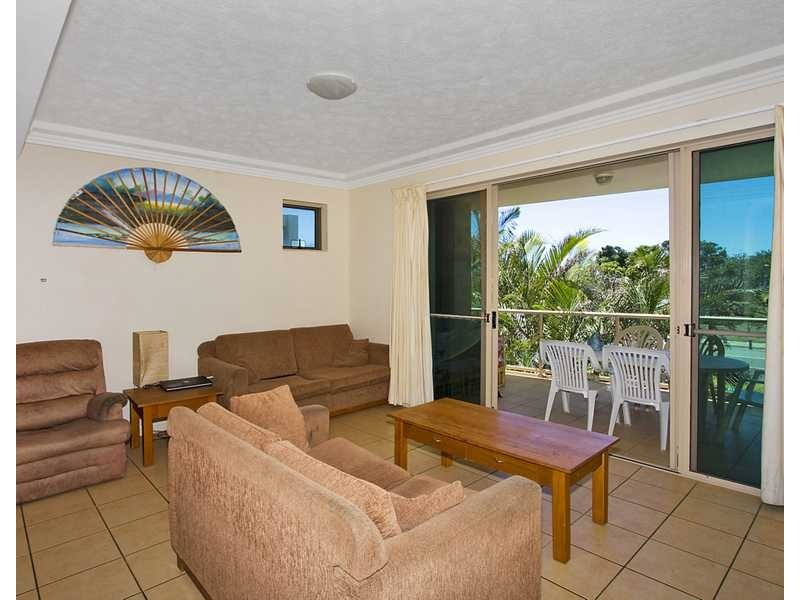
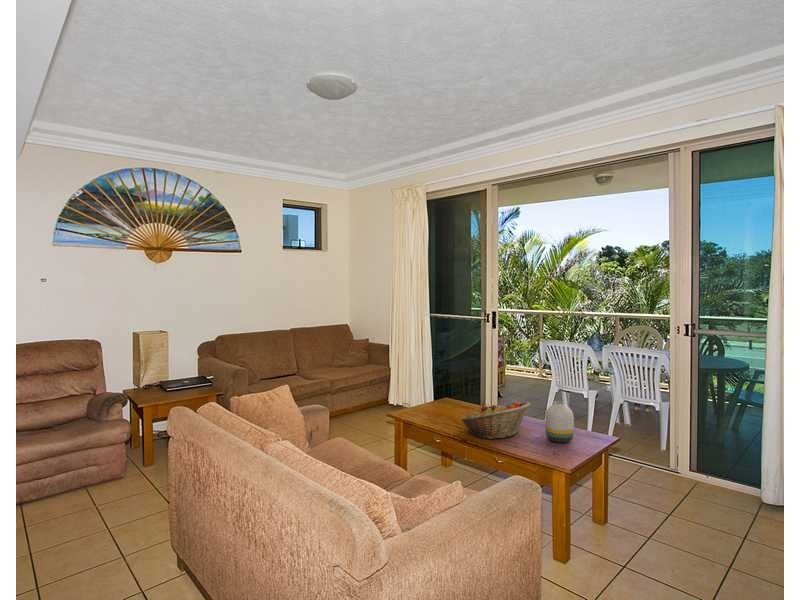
+ vase [544,400,575,443]
+ fruit basket [460,401,531,440]
